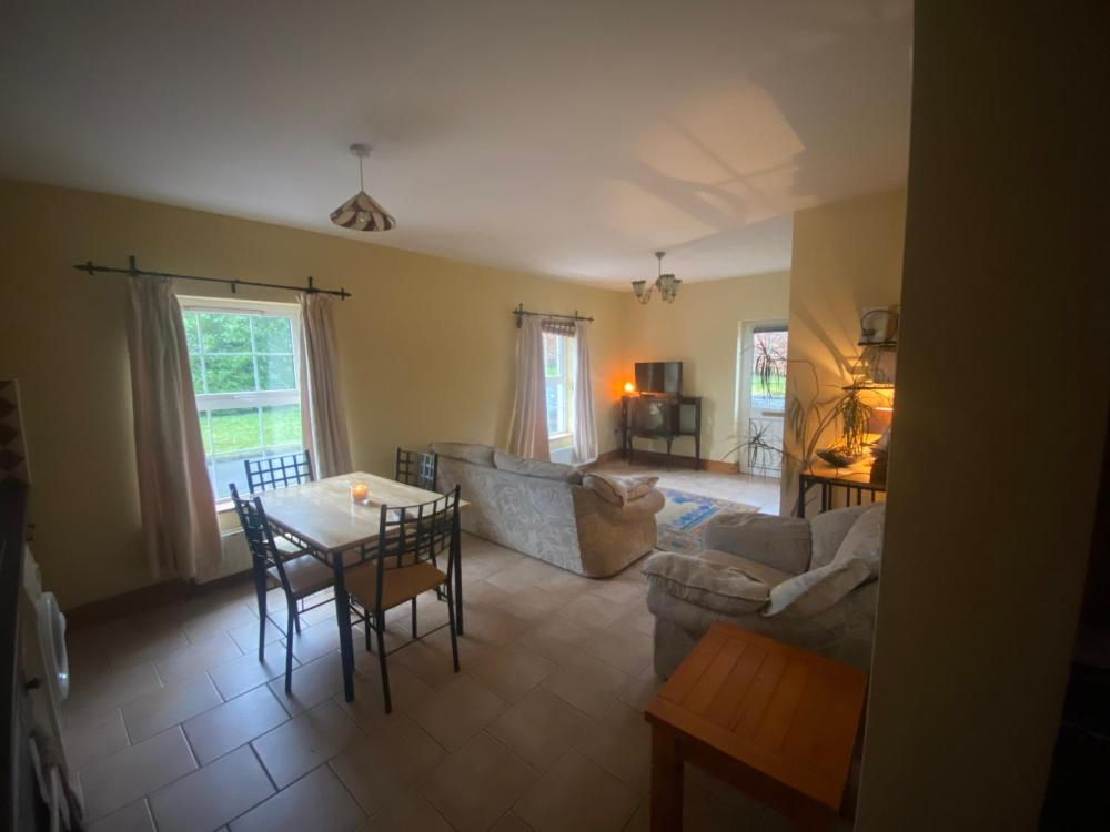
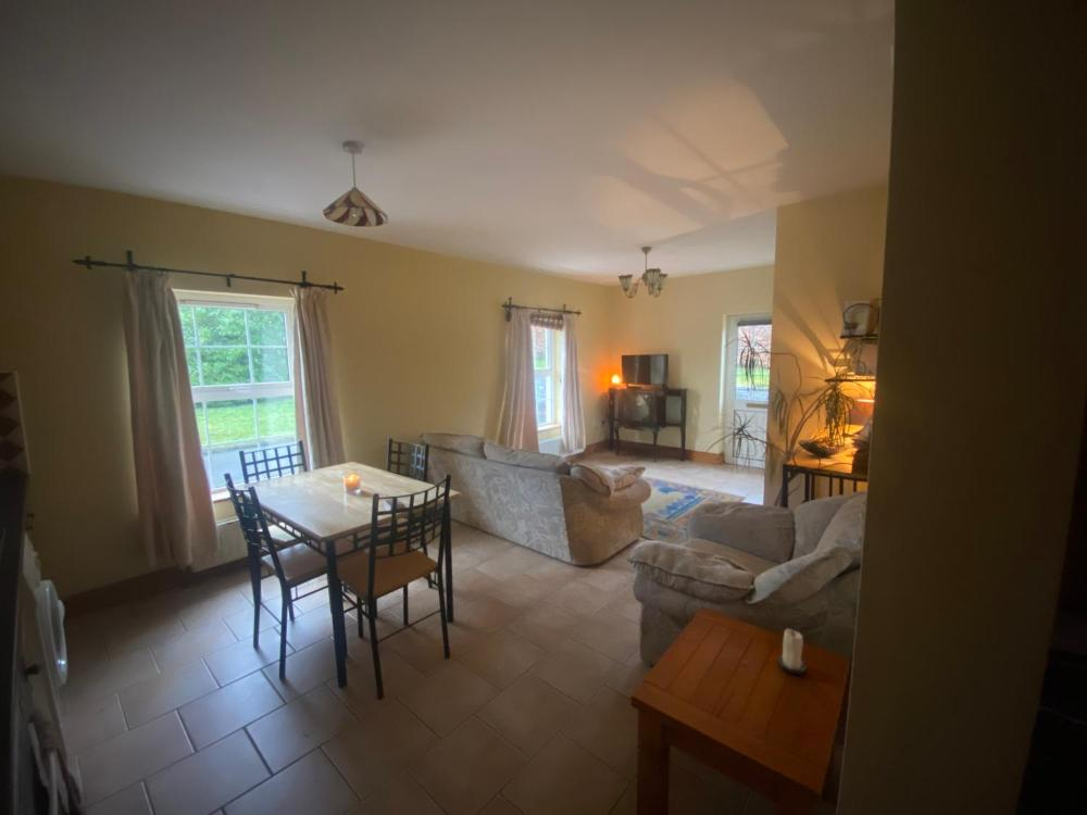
+ candle [777,628,807,676]
